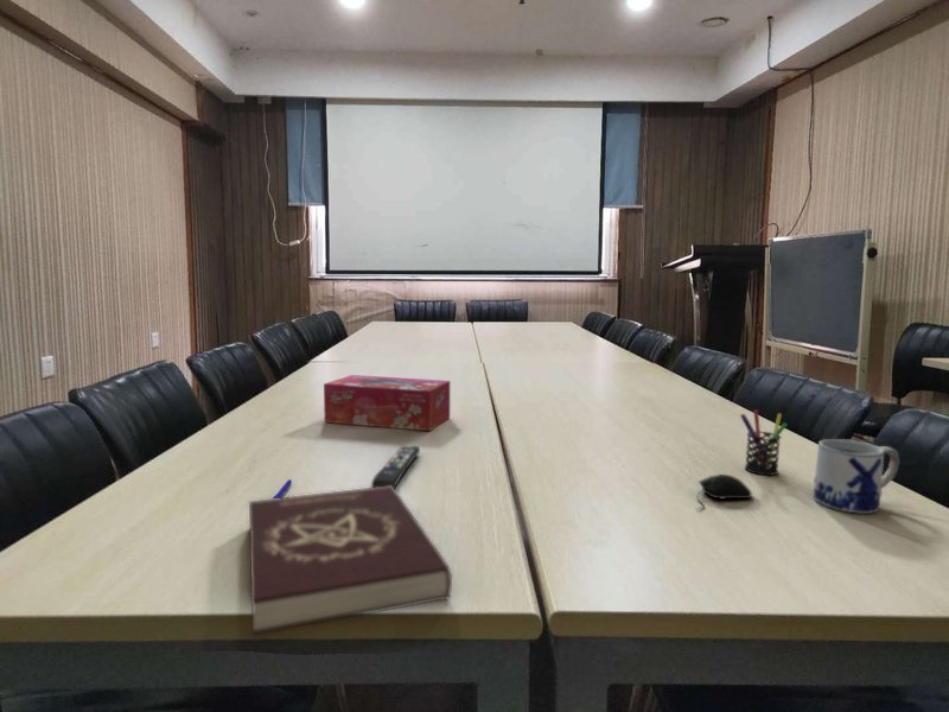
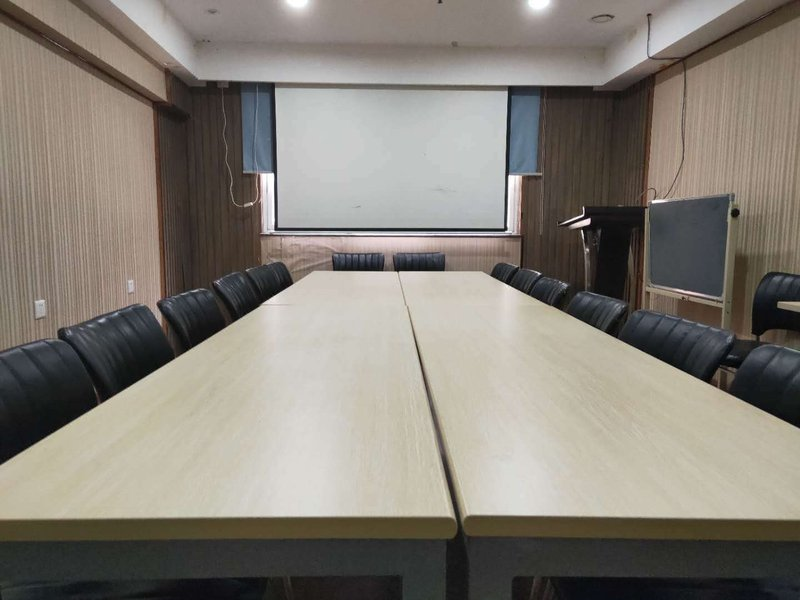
- remote control [370,445,421,489]
- book [248,485,453,636]
- pen [272,478,293,498]
- mug [813,438,902,515]
- computer mouse [695,473,753,510]
- pen holder [739,409,789,476]
- tissue box [323,374,451,432]
